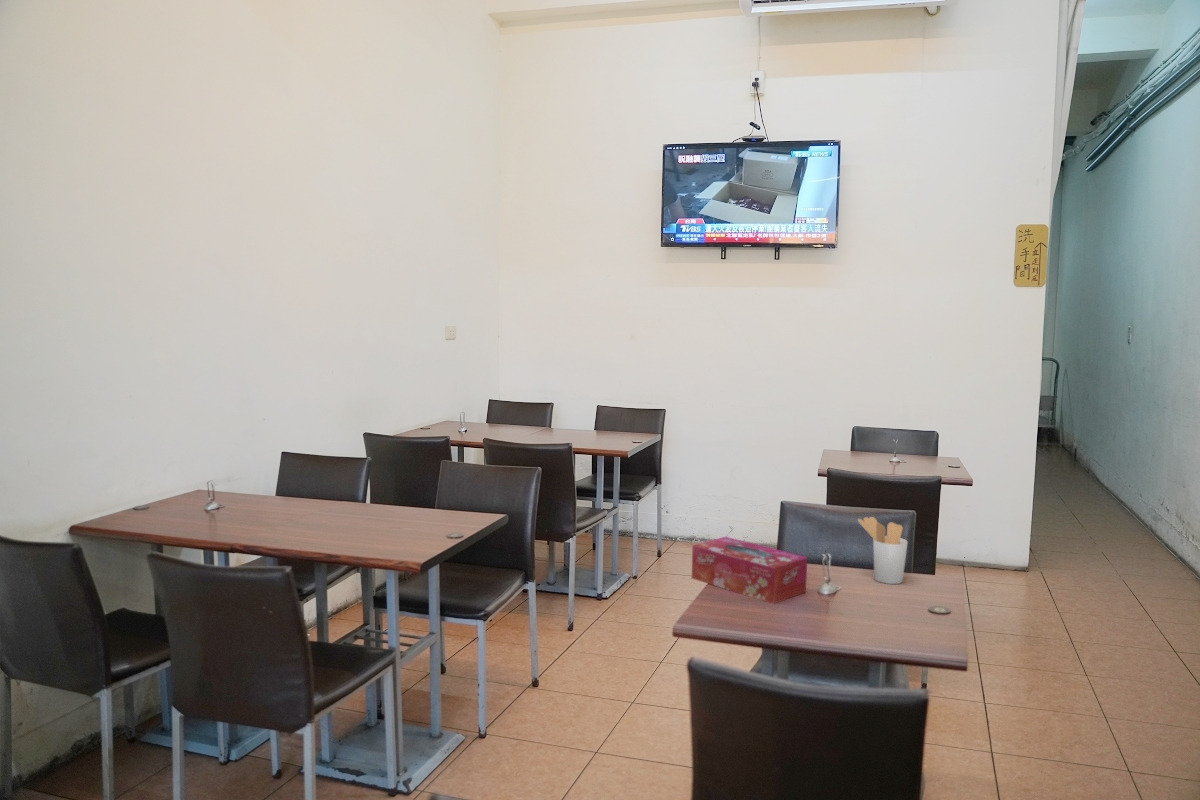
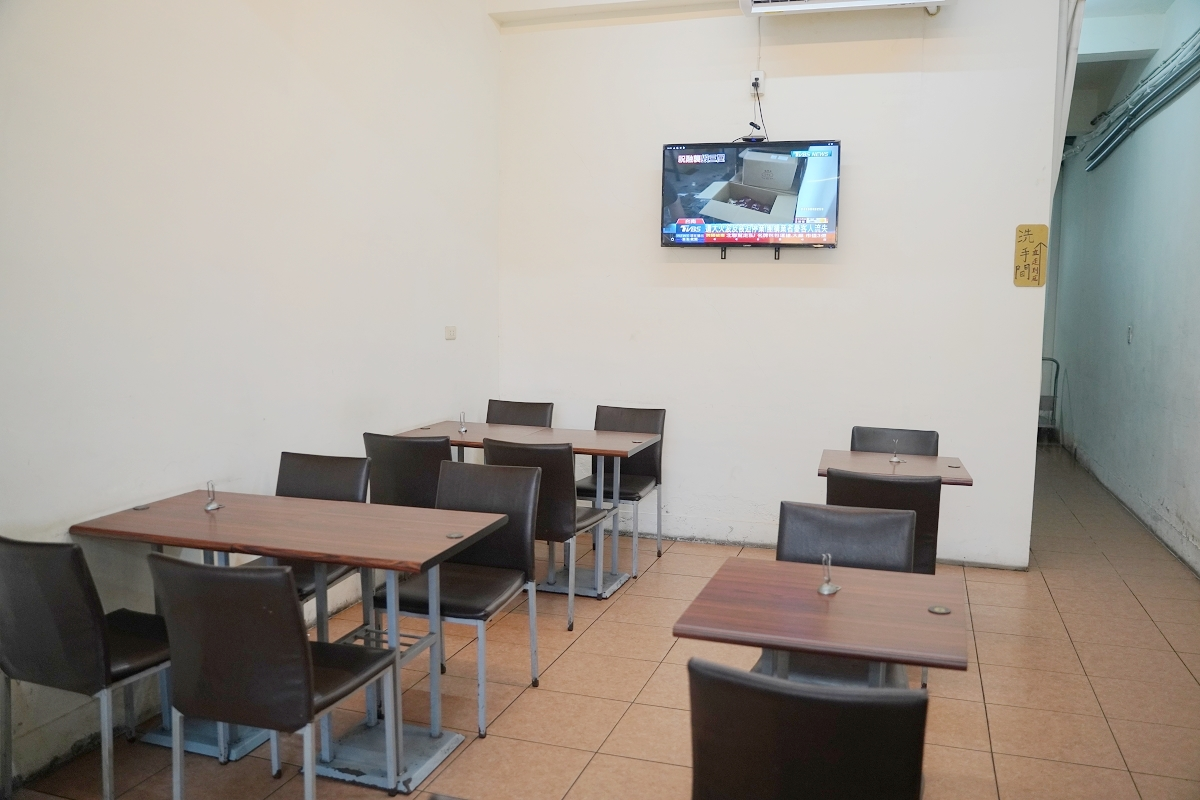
- tissue box [691,536,808,605]
- utensil holder [857,516,909,585]
